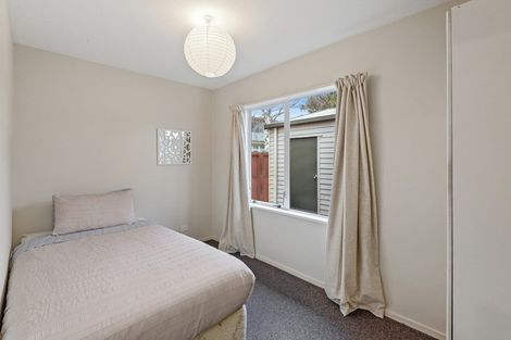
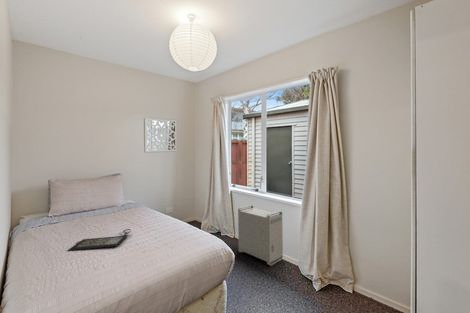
+ clutch bag [67,228,133,252]
+ storage bin [237,204,284,266]
